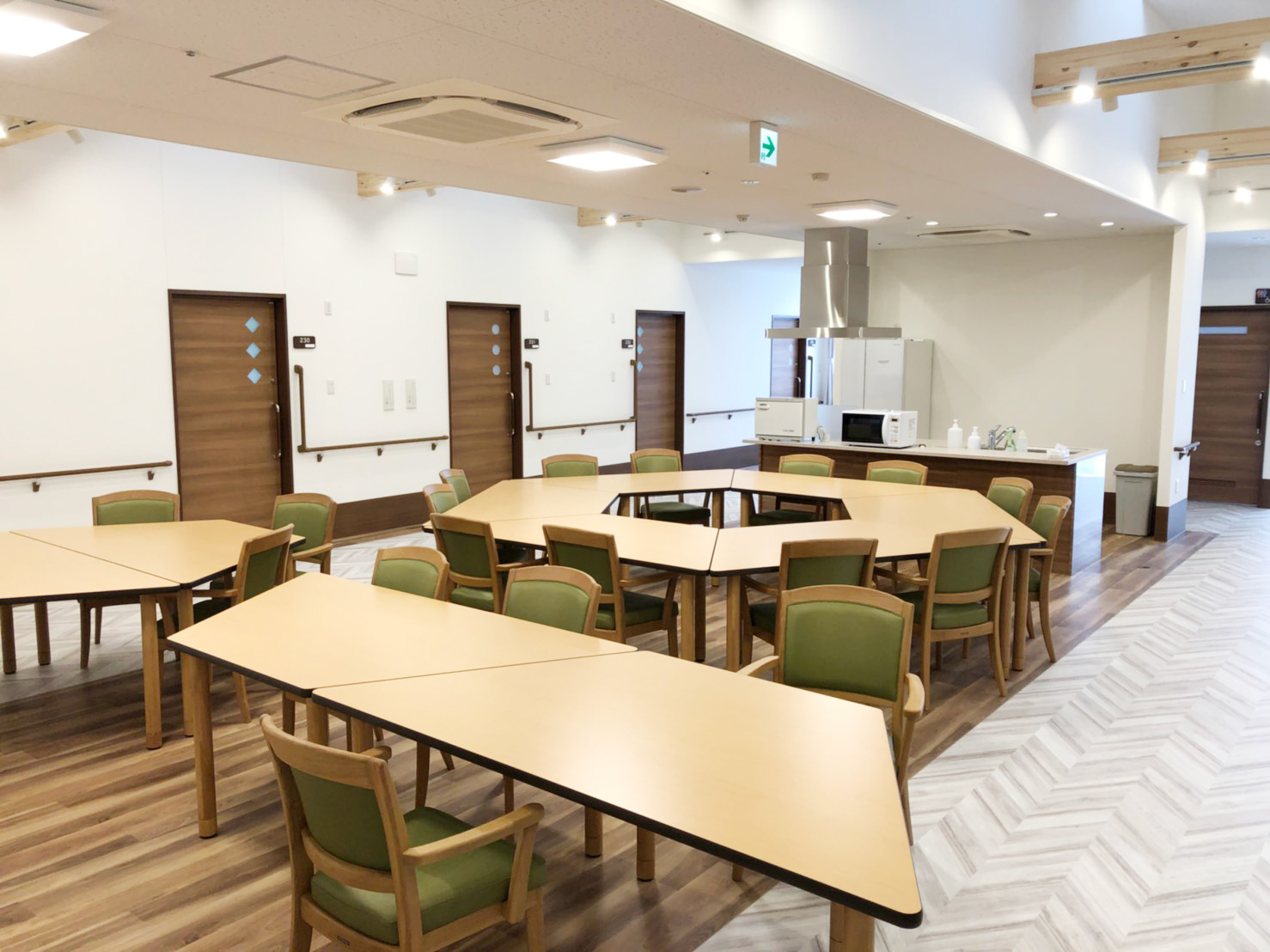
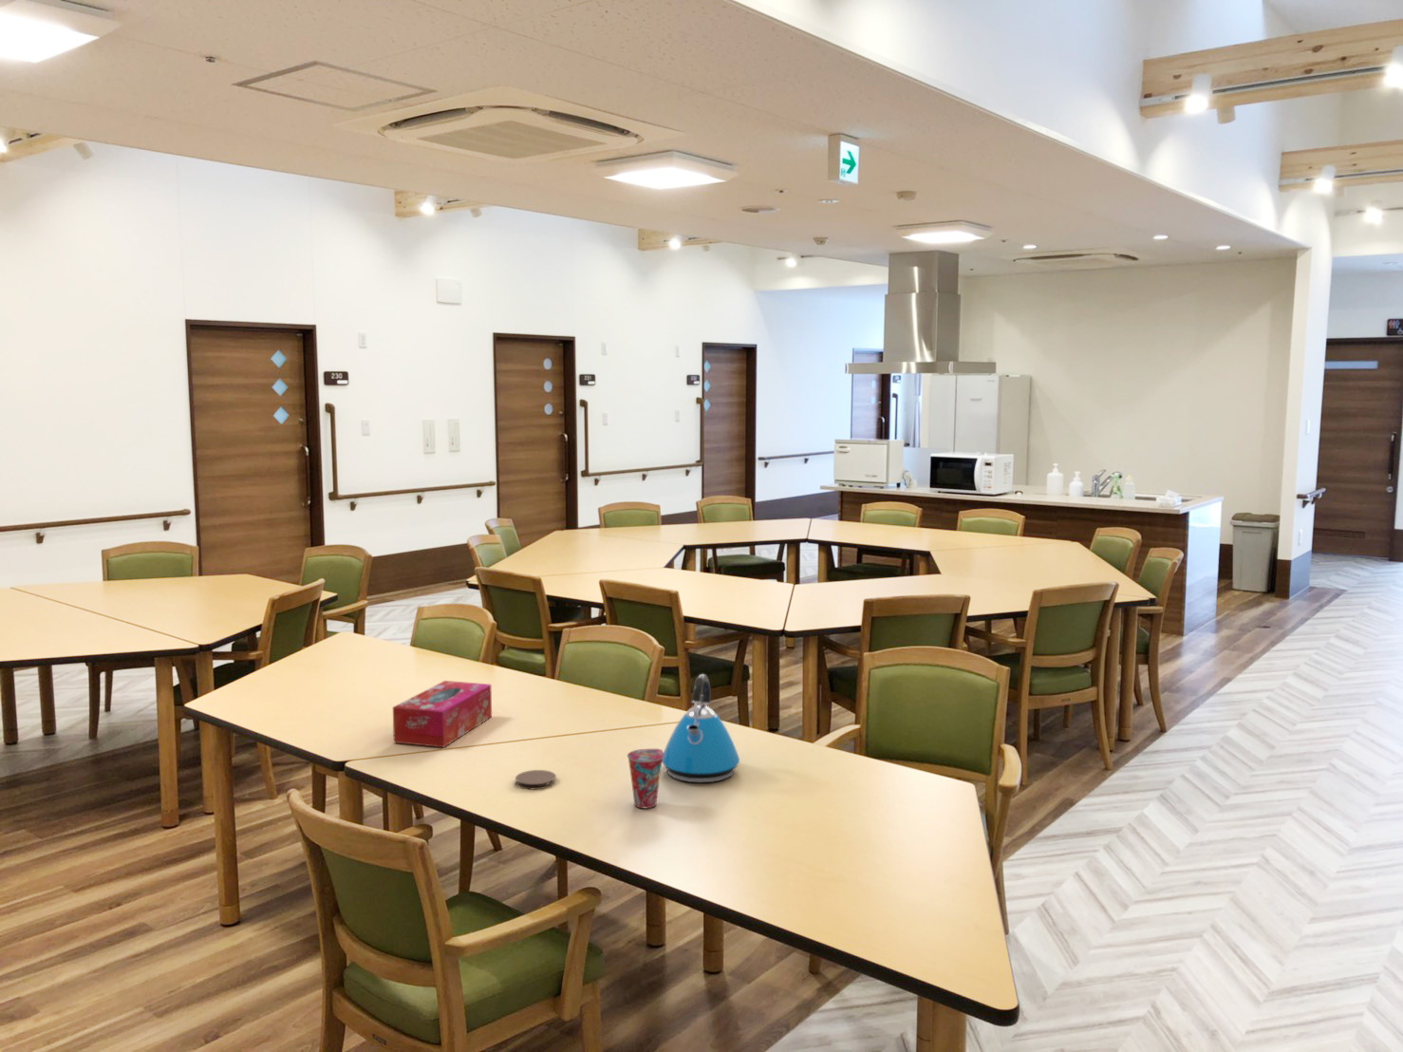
+ coaster [515,769,557,790]
+ kettle [662,673,740,783]
+ cup [626,748,664,809]
+ tissue box [392,680,493,748]
